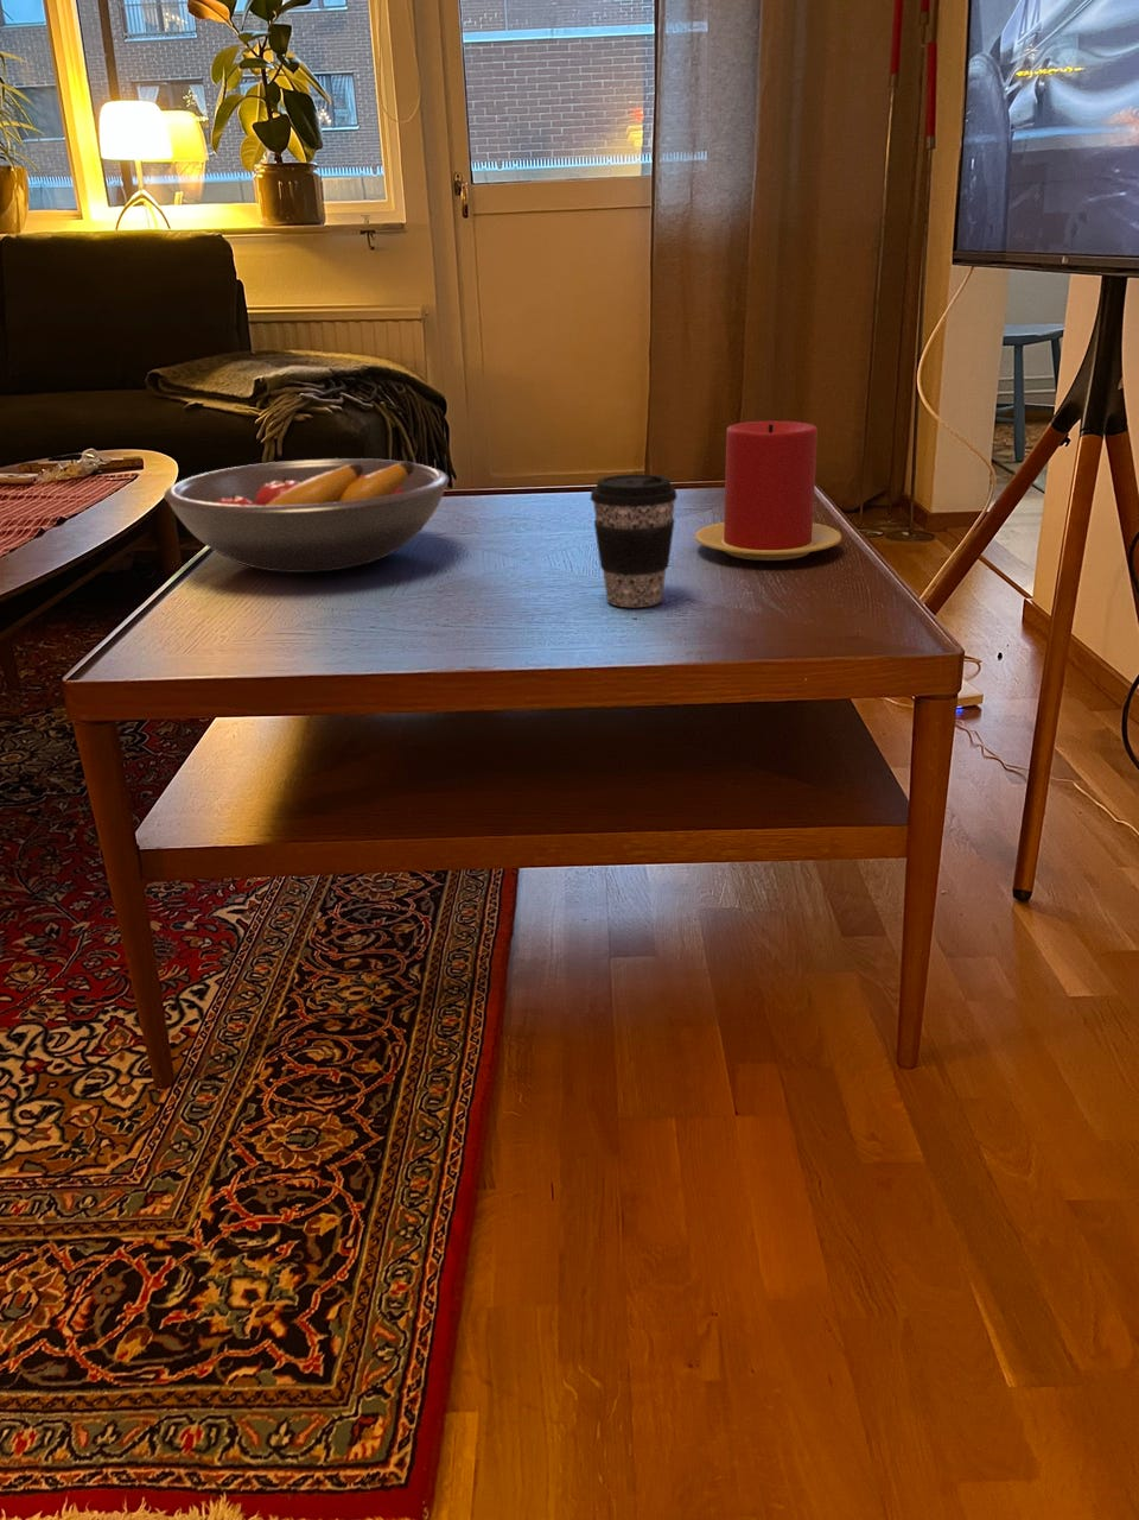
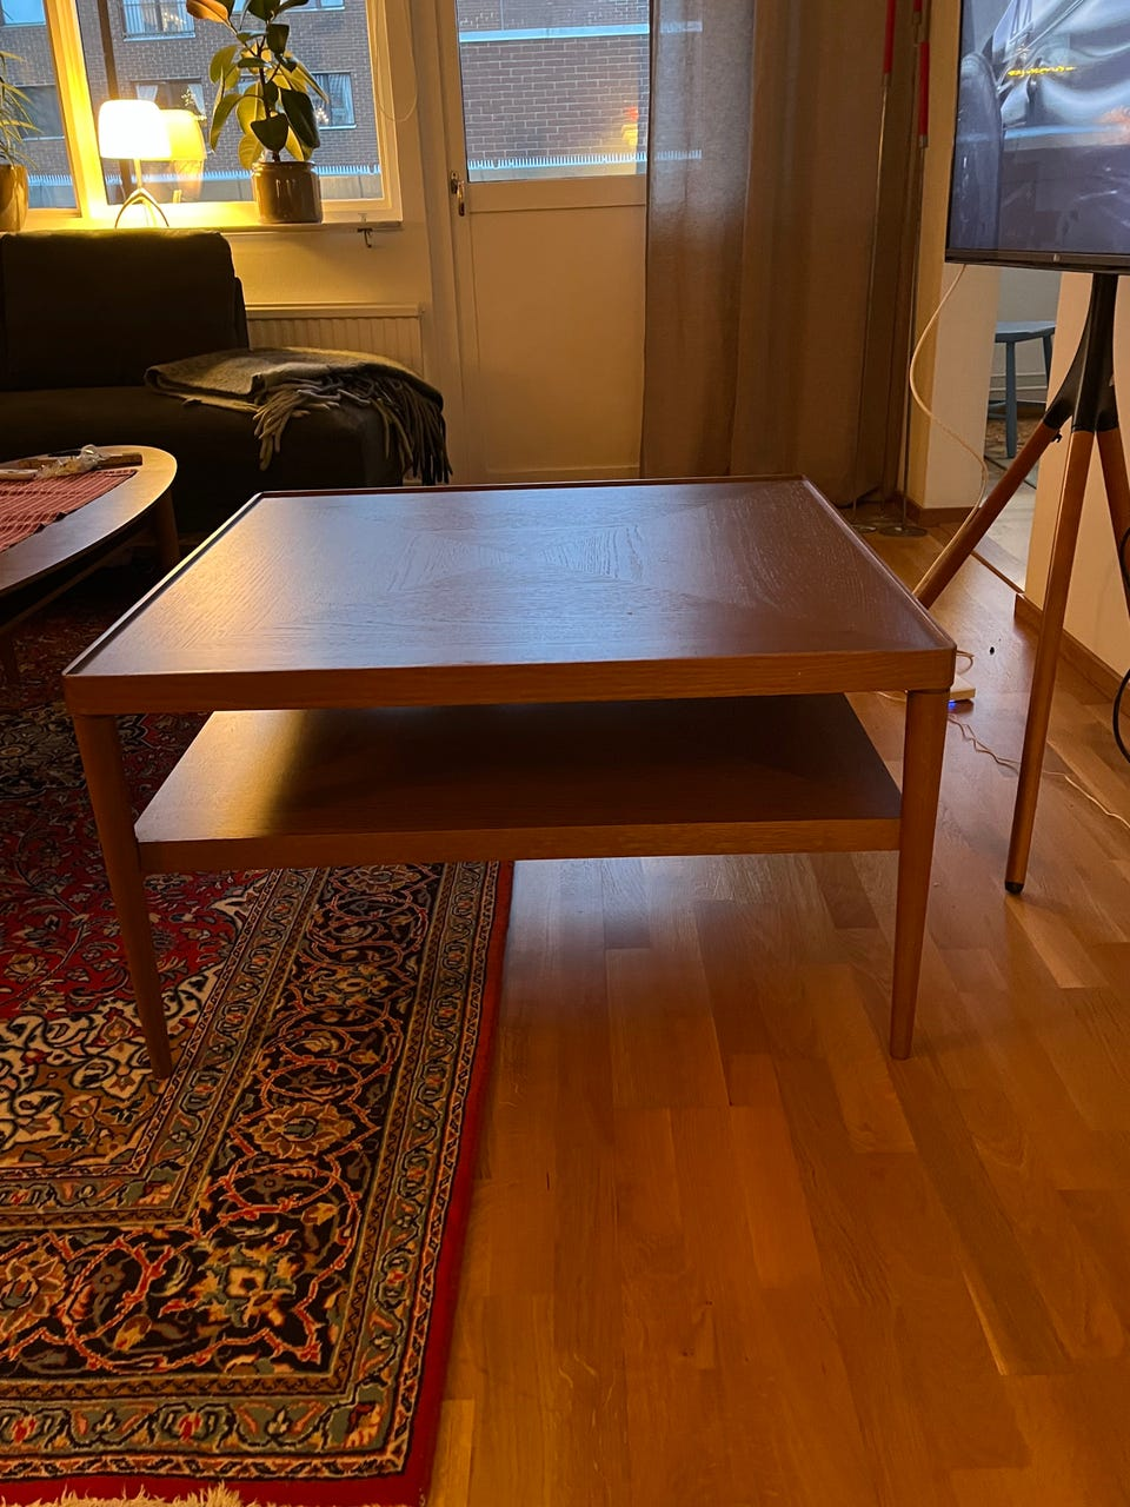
- fruit bowl [163,457,450,573]
- candle [694,420,842,561]
- coffee cup [590,473,678,608]
